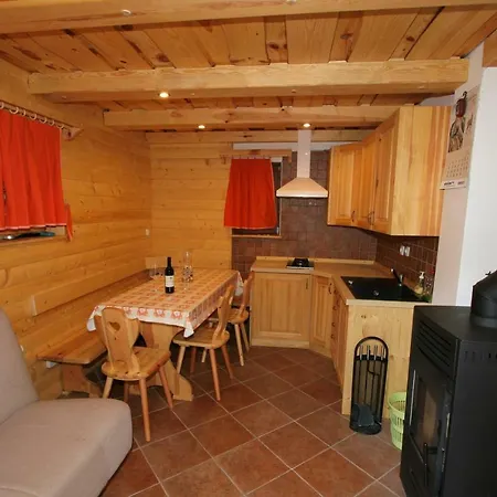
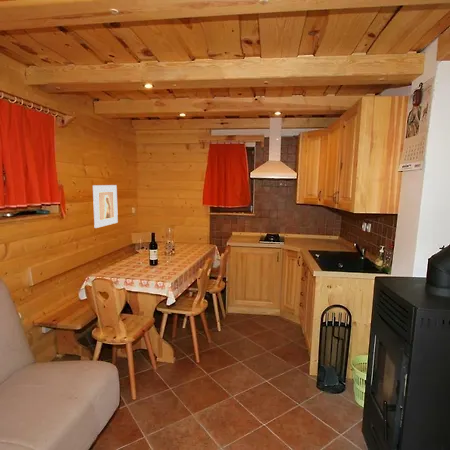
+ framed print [92,184,119,229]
